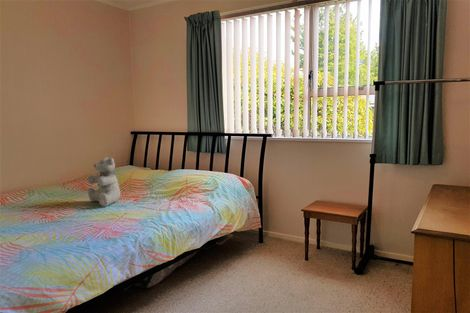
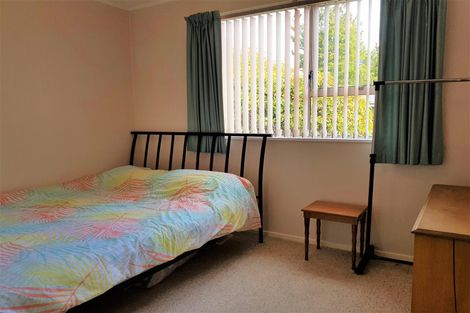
- teddy bear [86,156,121,208]
